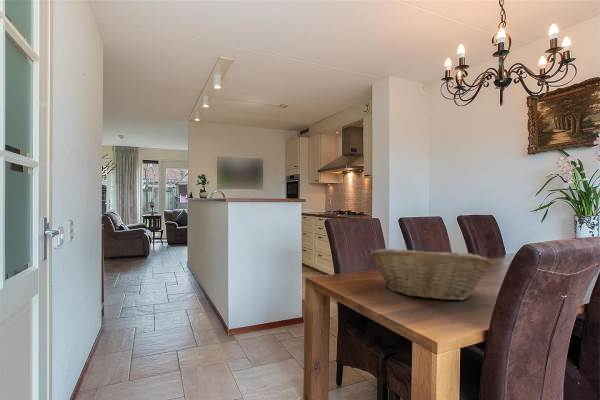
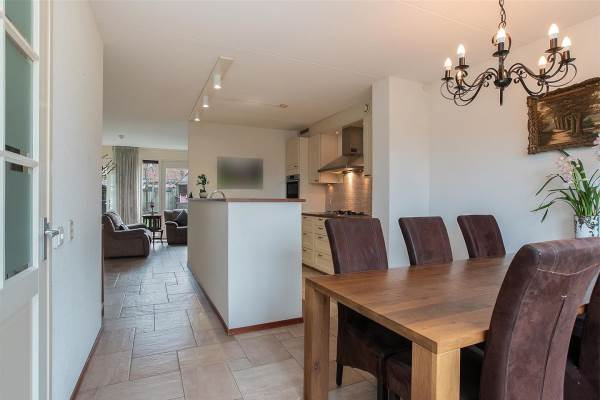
- fruit basket [369,248,493,301]
